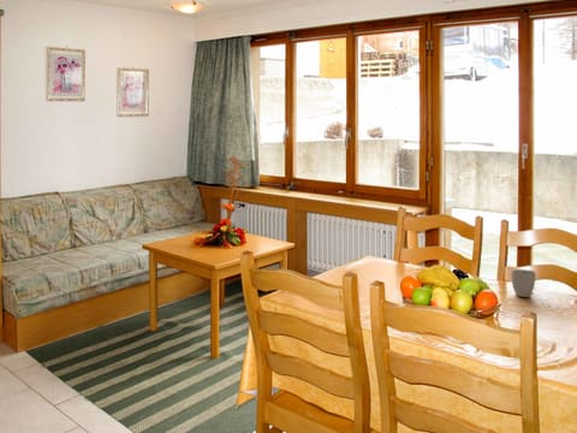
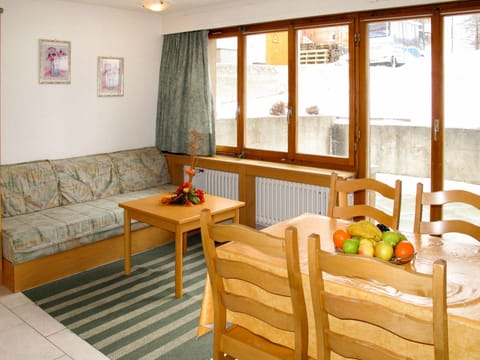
- mug [510,268,537,298]
